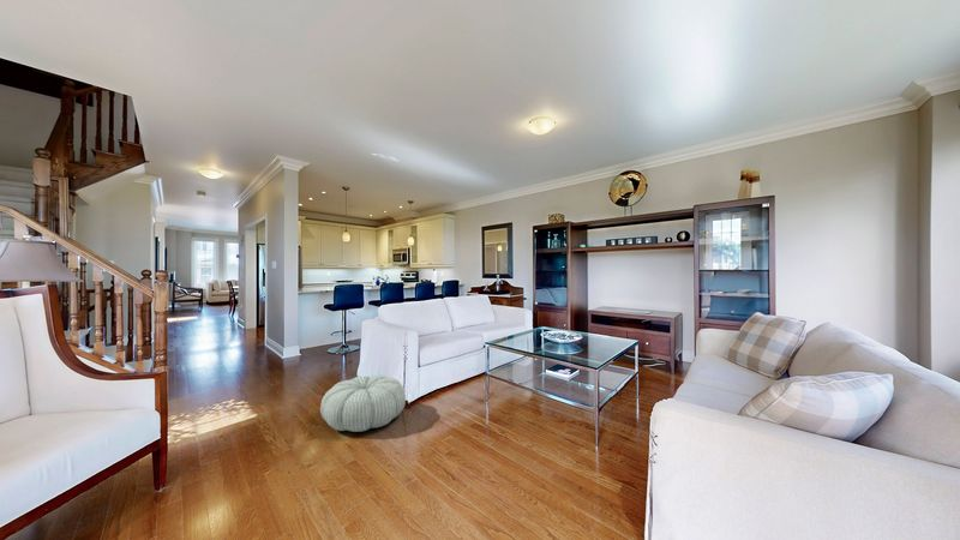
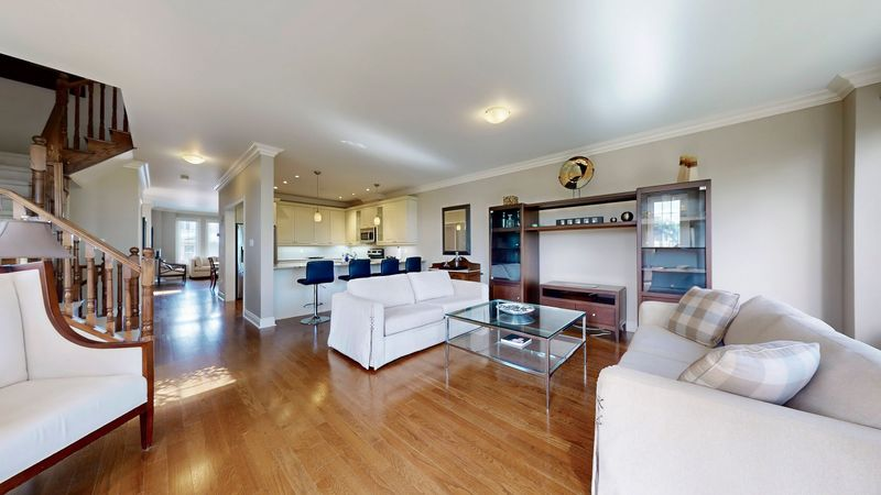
- pouf [319,374,407,433]
